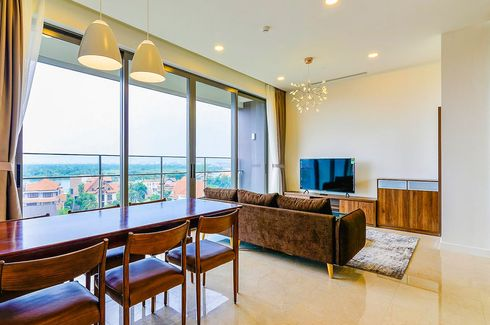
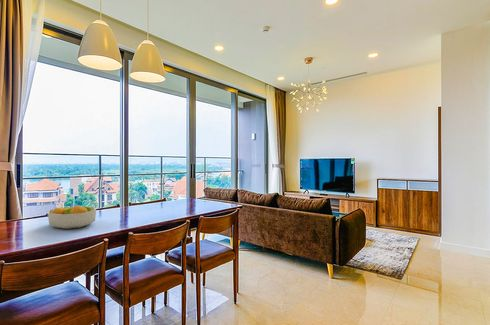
+ fruit bowl [47,204,97,230]
